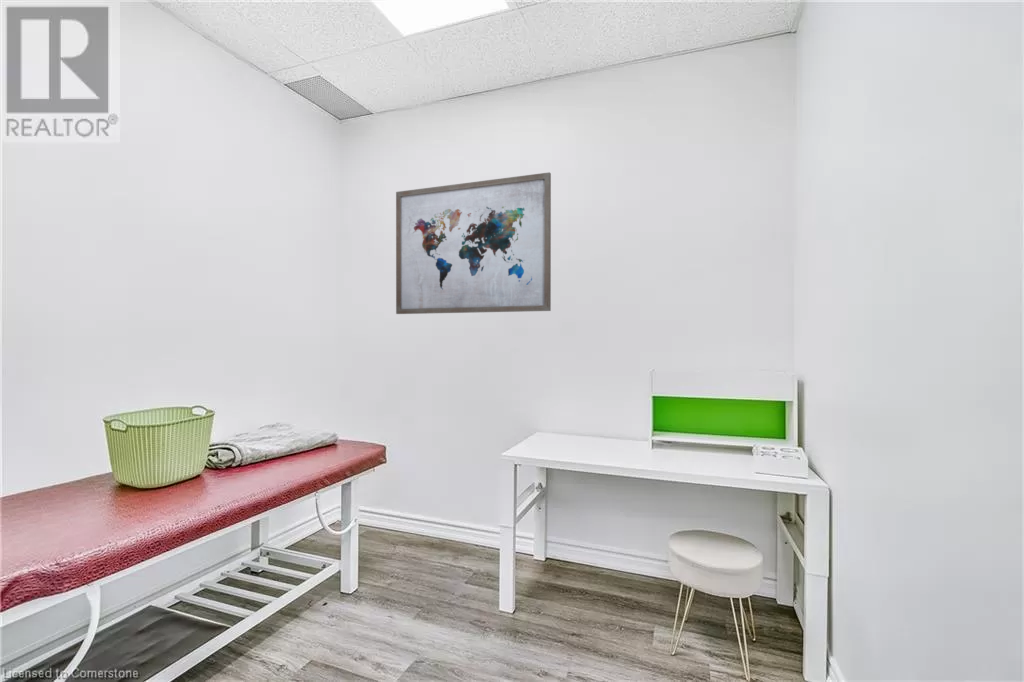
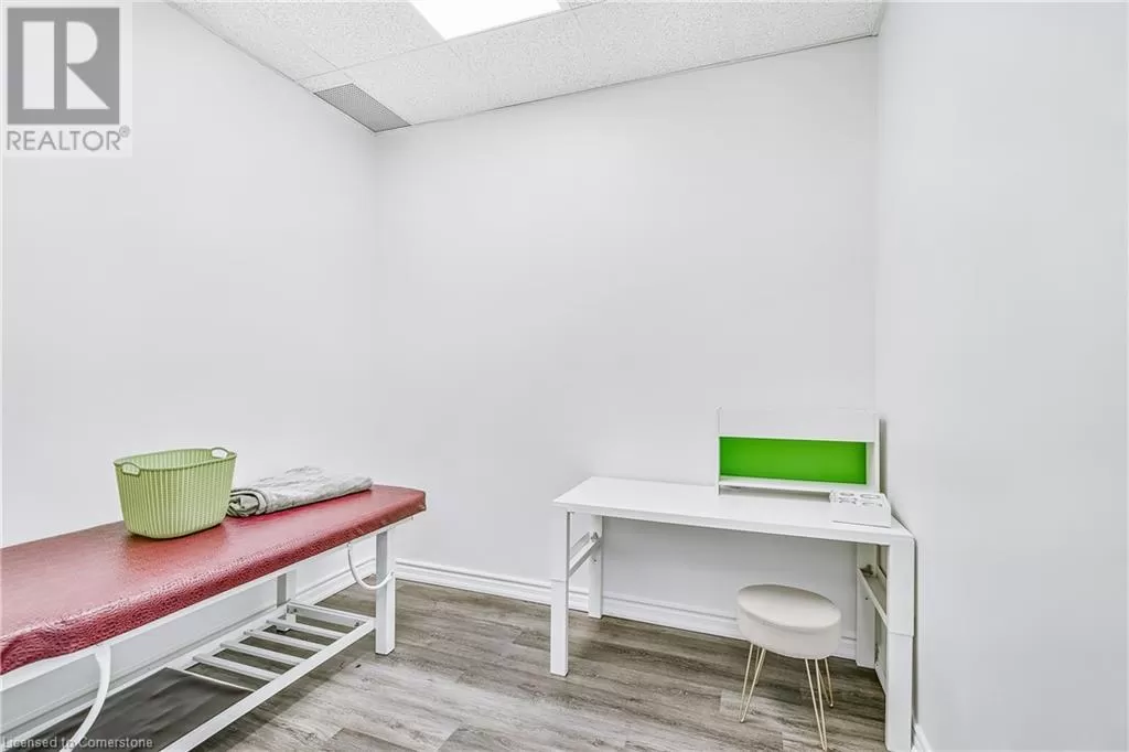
- wall art [395,171,552,315]
